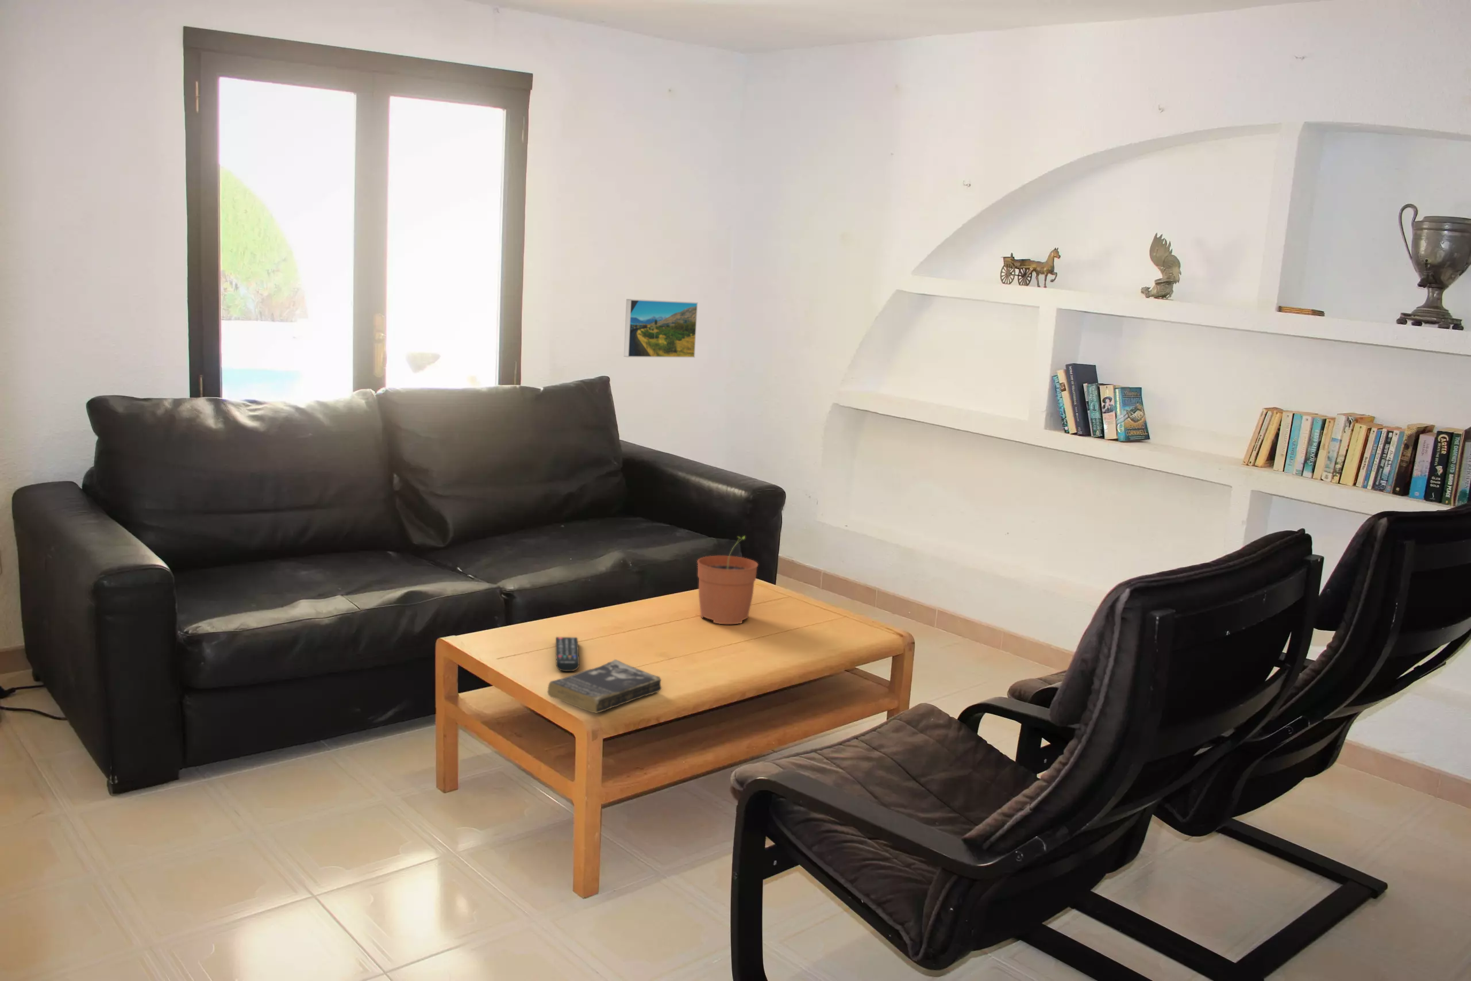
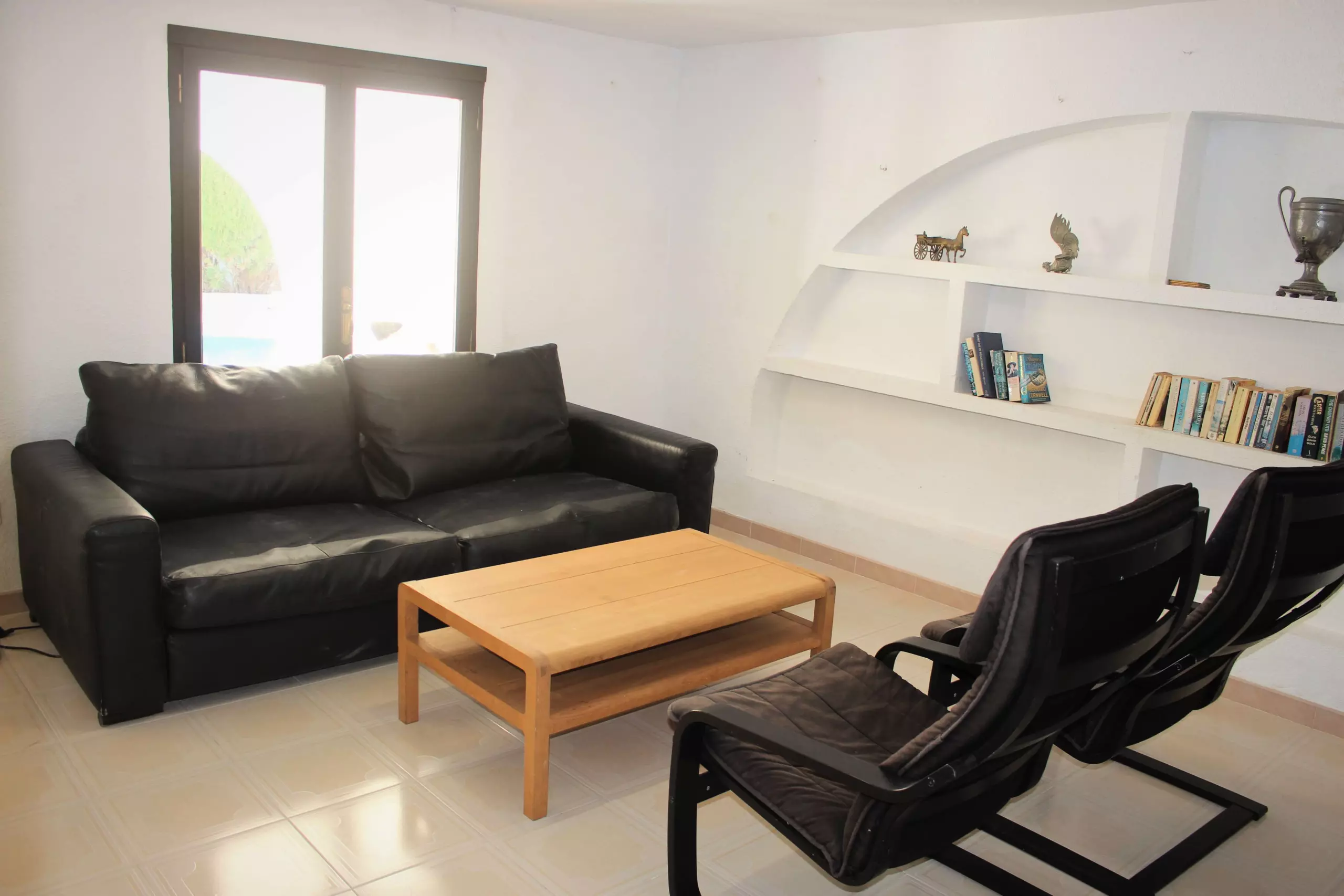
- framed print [624,298,698,359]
- book [546,659,662,714]
- plant pot [696,535,758,625]
- remote control [555,636,580,672]
